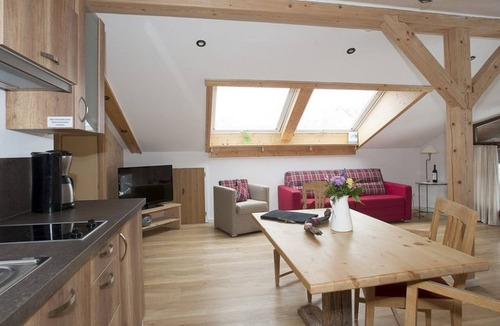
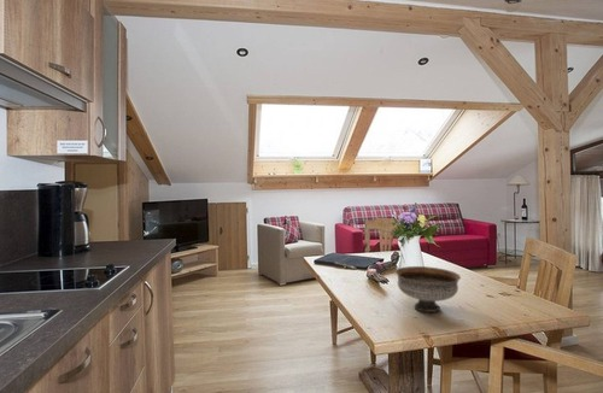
+ bowl [394,265,462,313]
